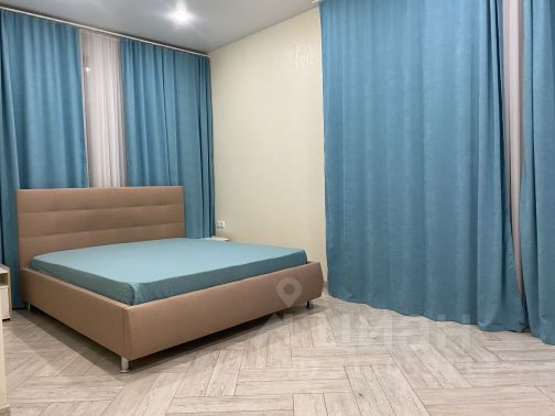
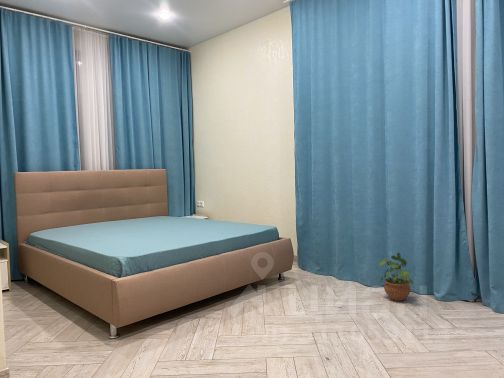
+ potted plant [375,251,414,302]
